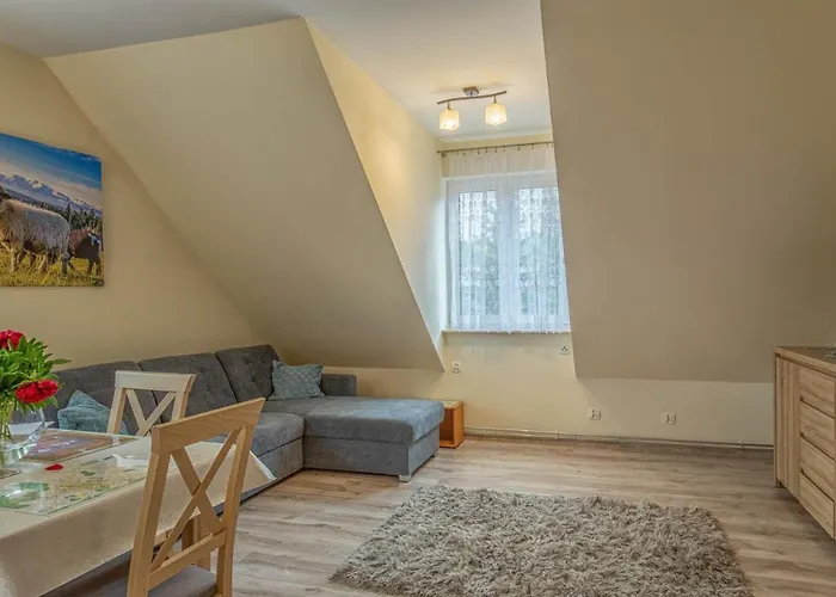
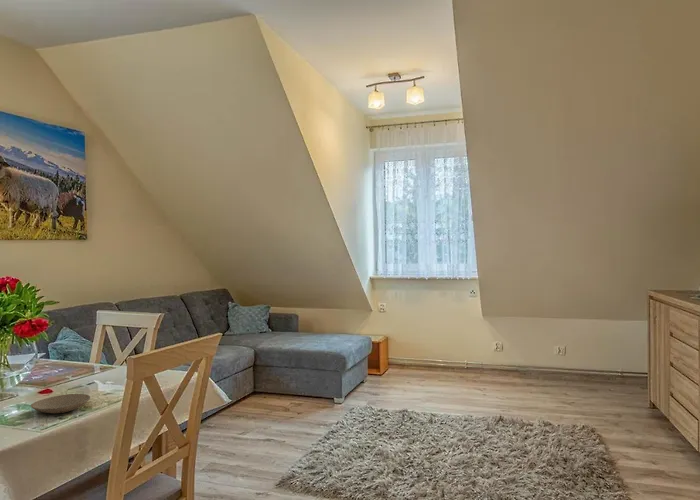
+ plate [30,393,91,414]
